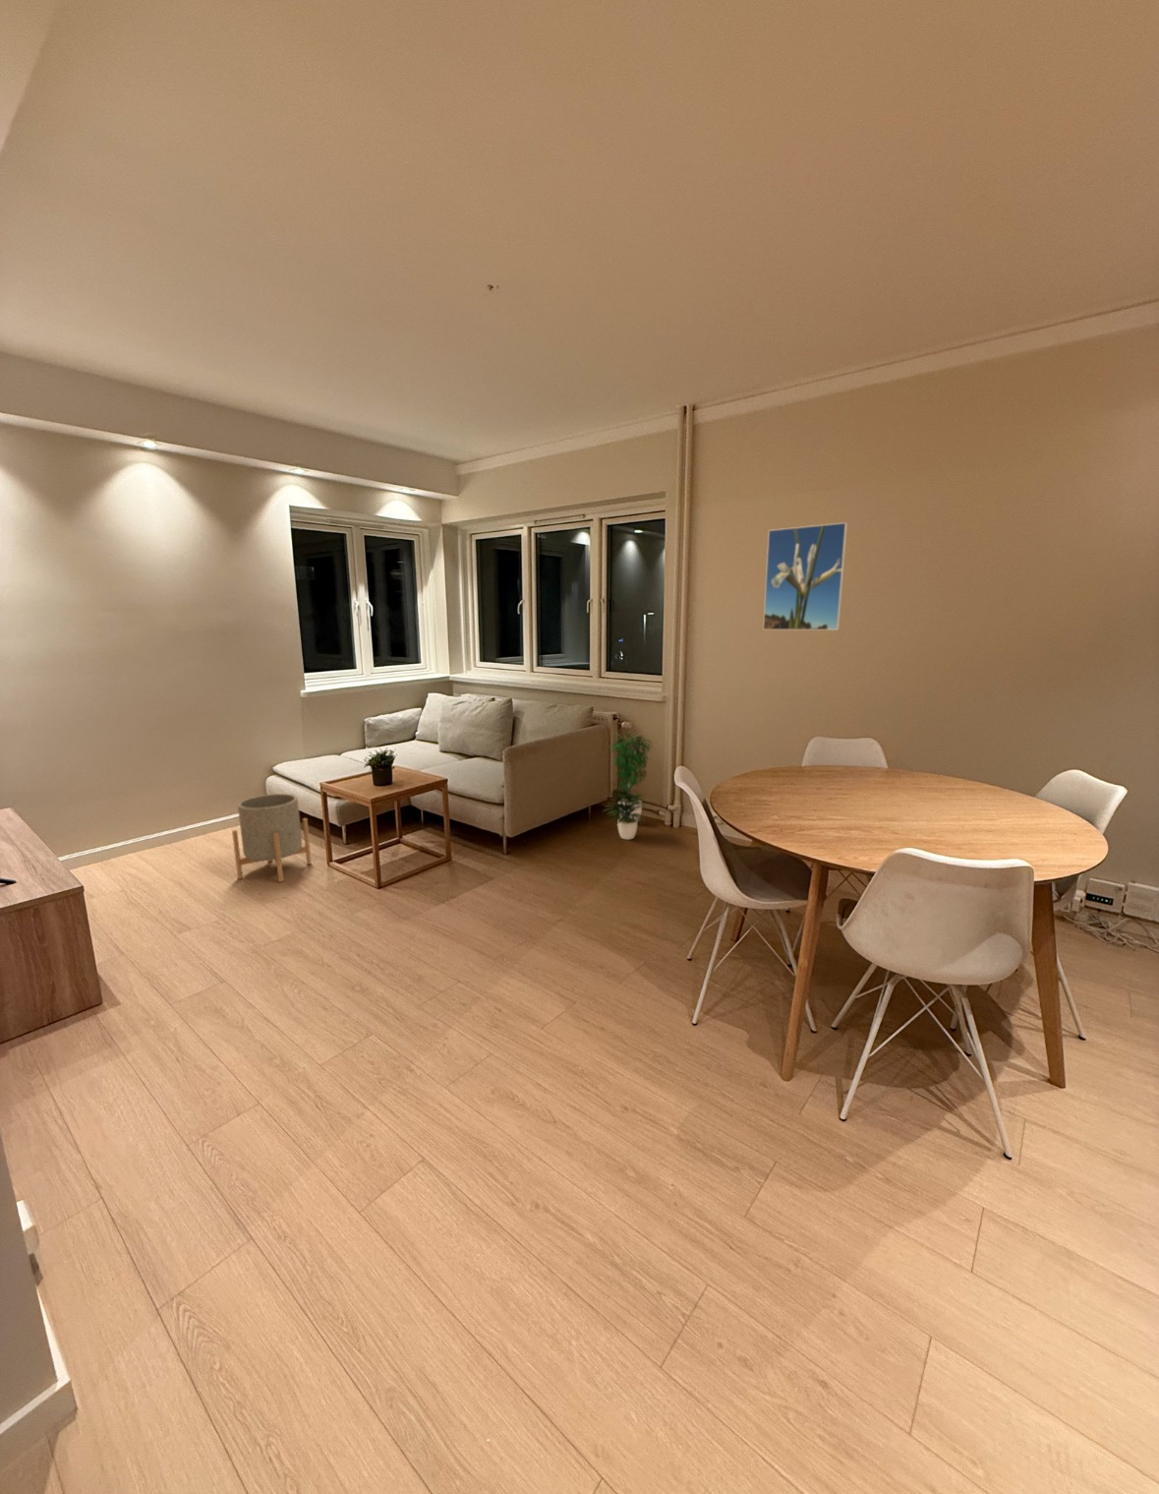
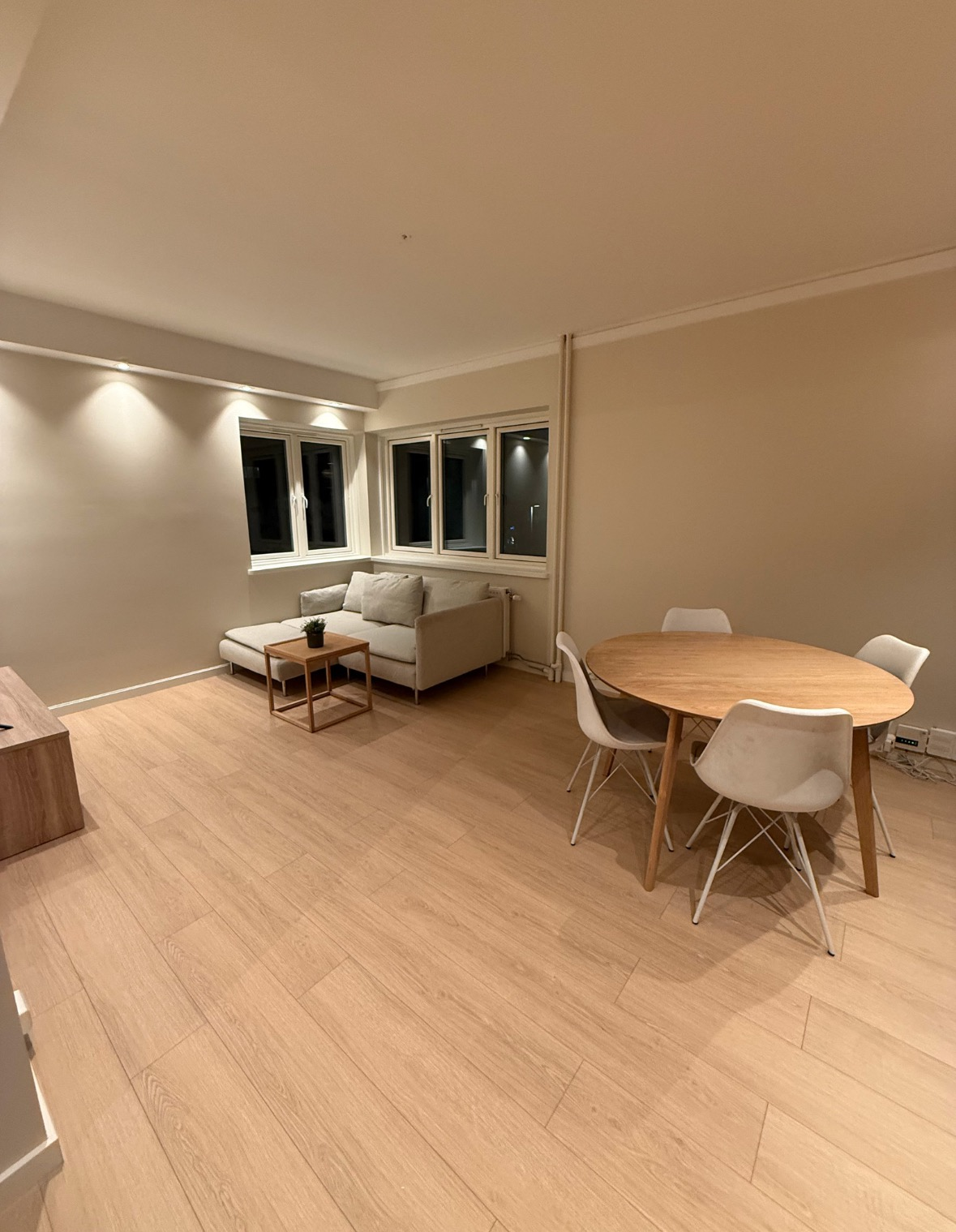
- potted plant [601,726,653,840]
- planter [232,793,313,883]
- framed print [761,521,849,632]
